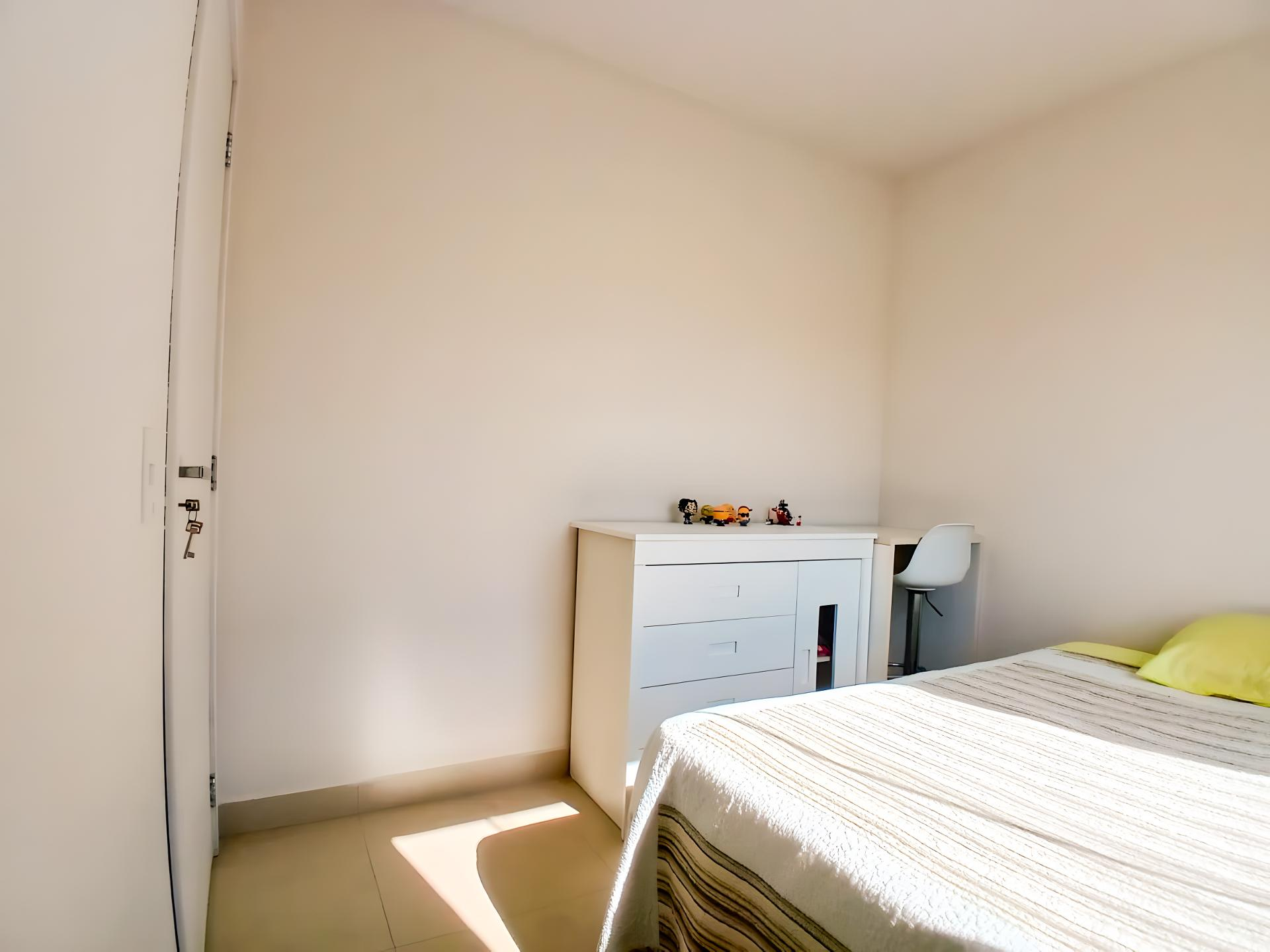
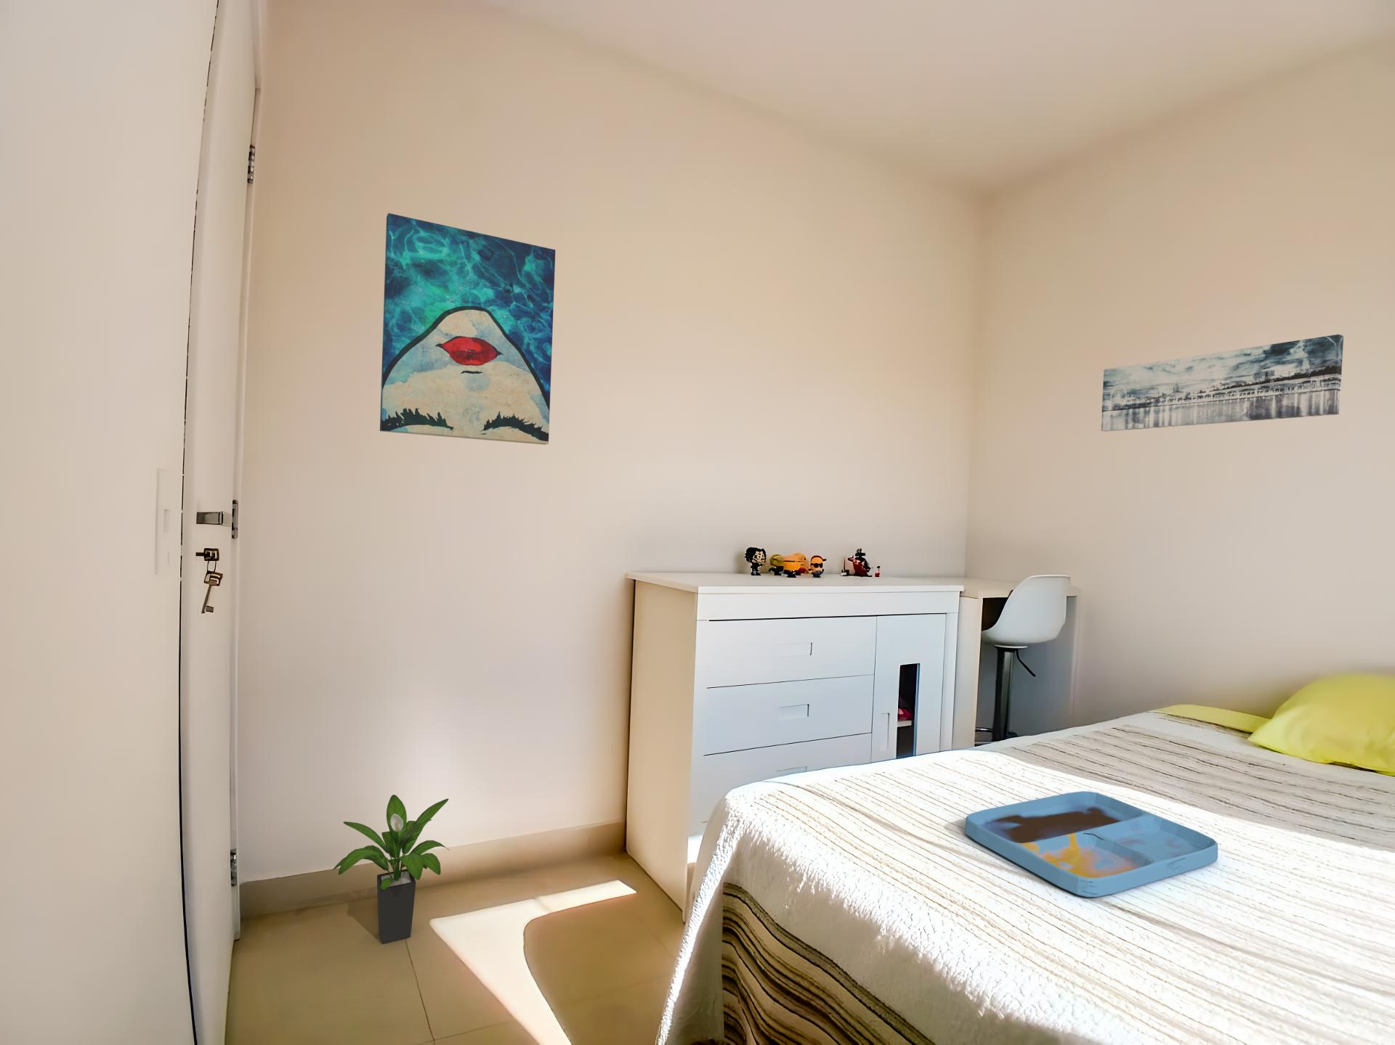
+ tray [964,790,1218,898]
+ wall art [379,213,557,446]
+ wall art [1100,334,1344,432]
+ potted plant [332,794,450,945]
